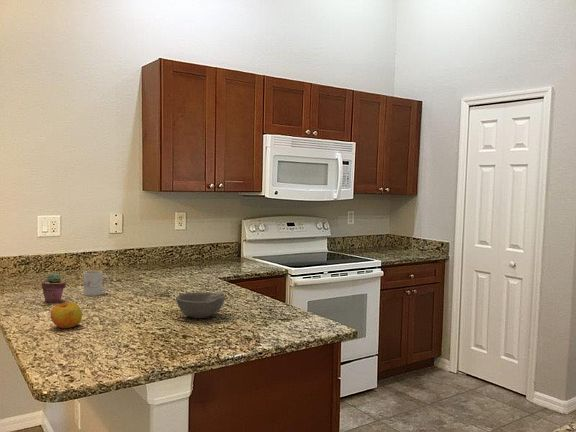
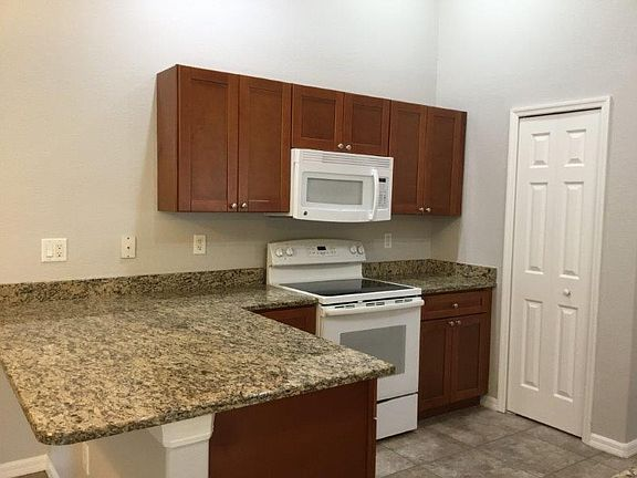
- bowl [175,291,226,319]
- potted succulent [40,272,67,304]
- mug [82,270,110,297]
- apple [50,301,83,329]
